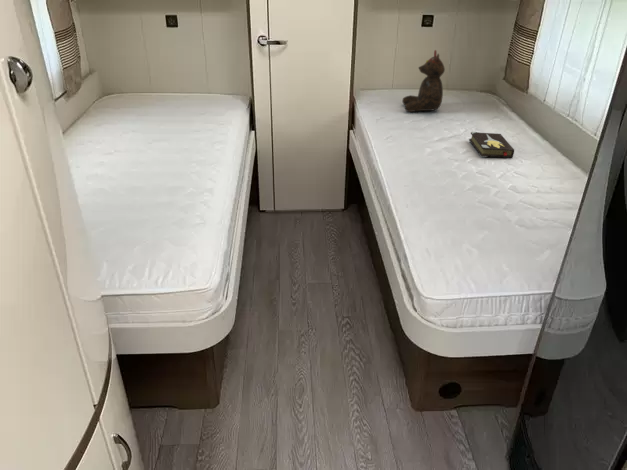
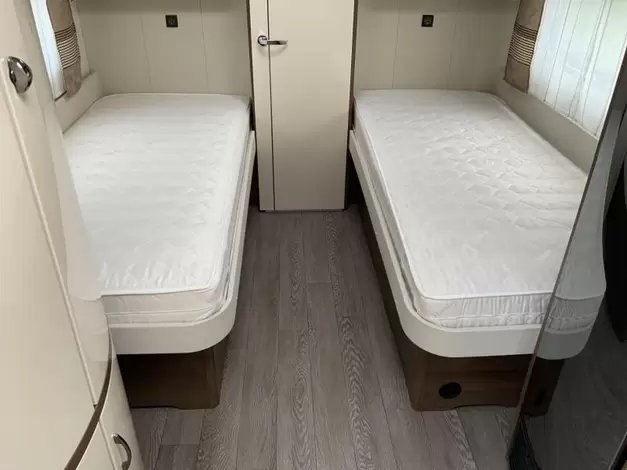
- teddy bear [401,49,446,113]
- hardback book [468,131,515,159]
